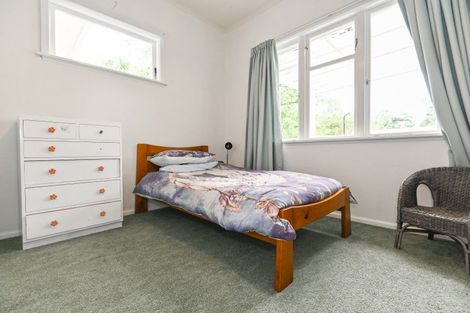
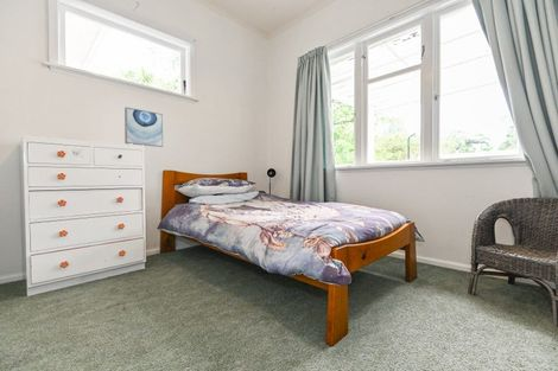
+ wall art [123,107,164,148]
